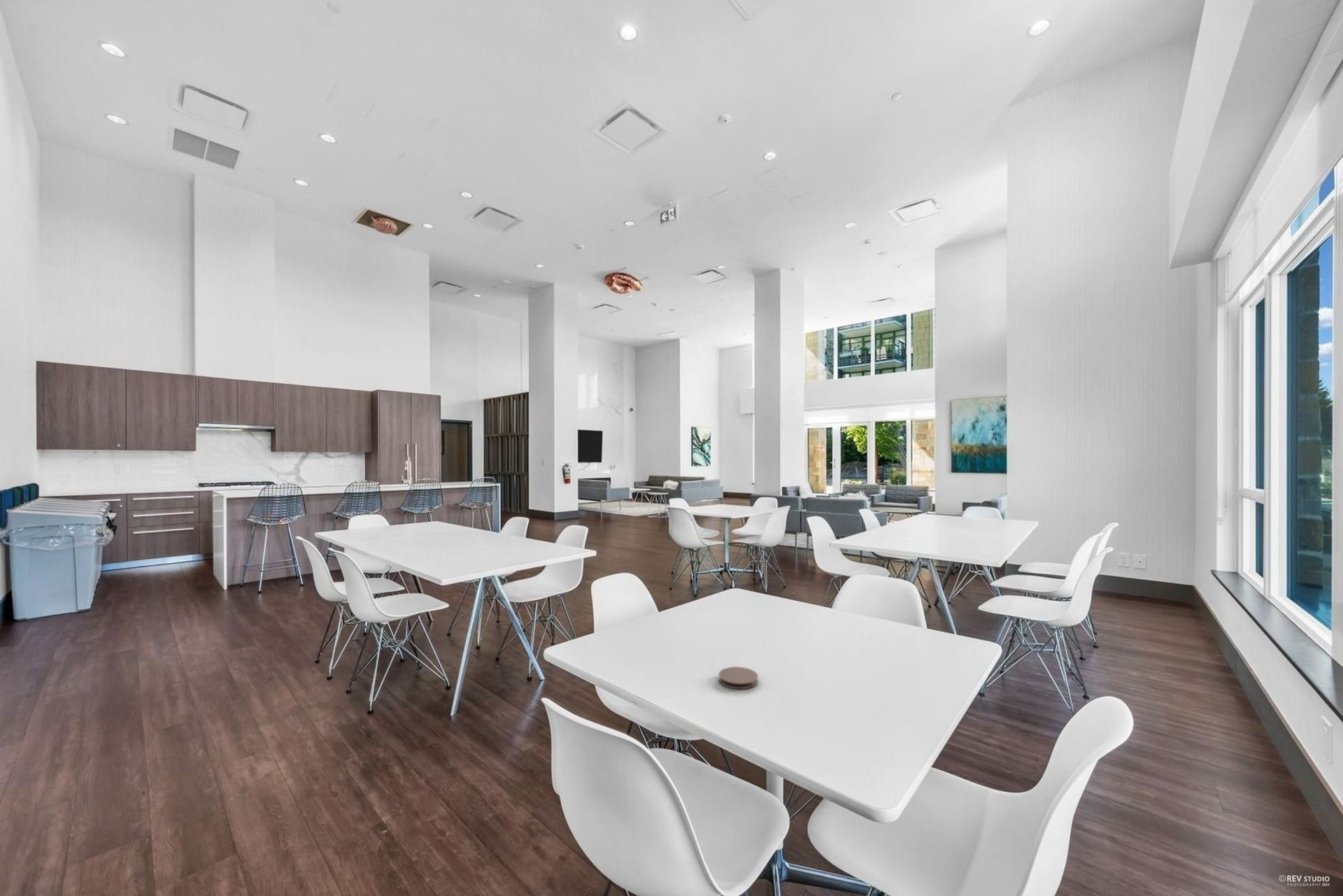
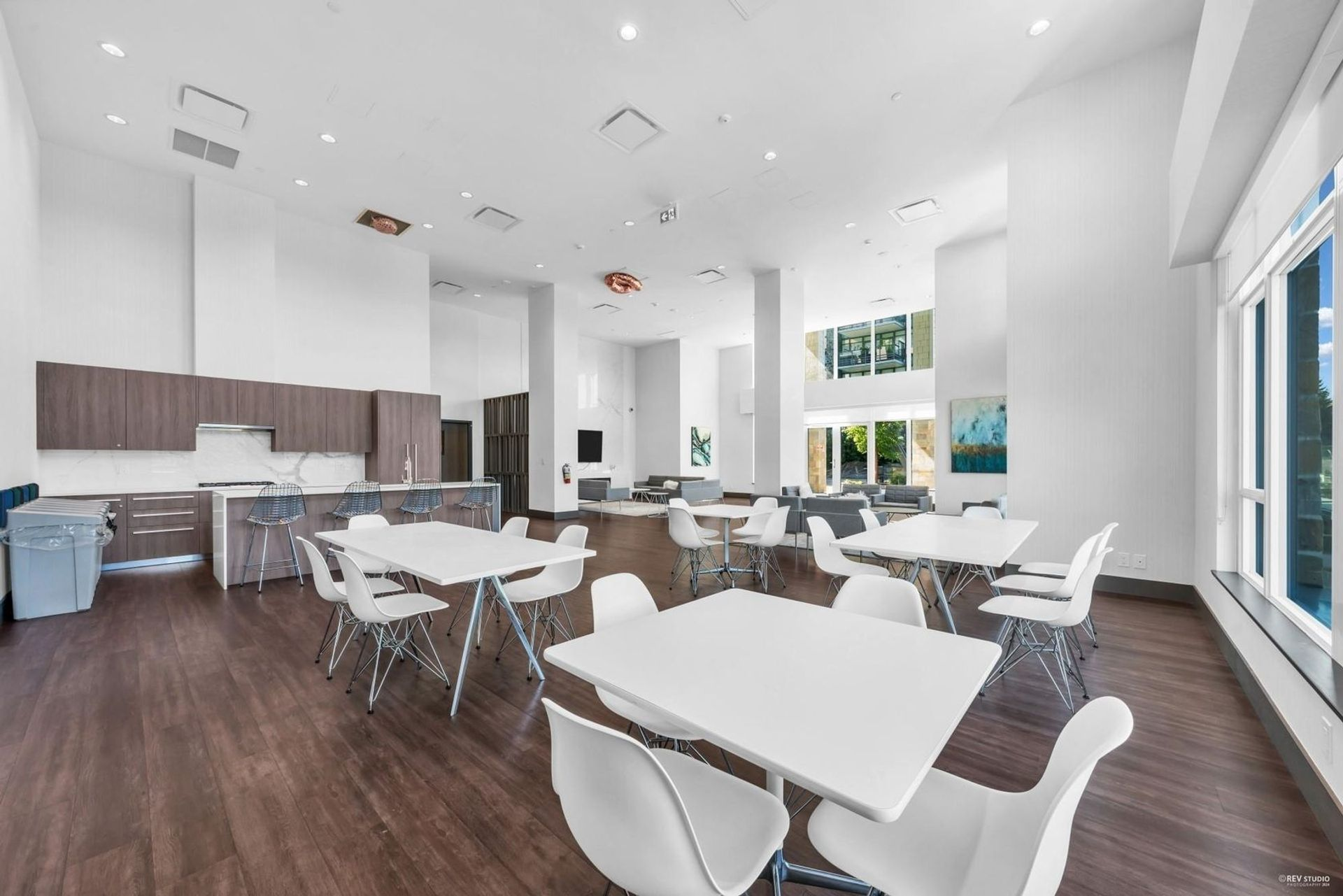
- coaster [718,666,759,690]
